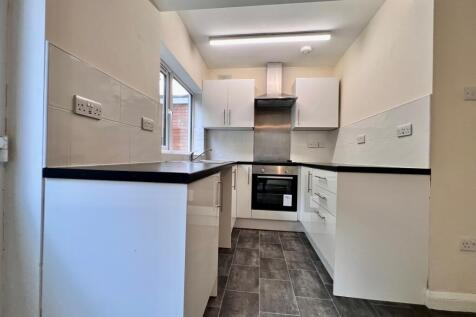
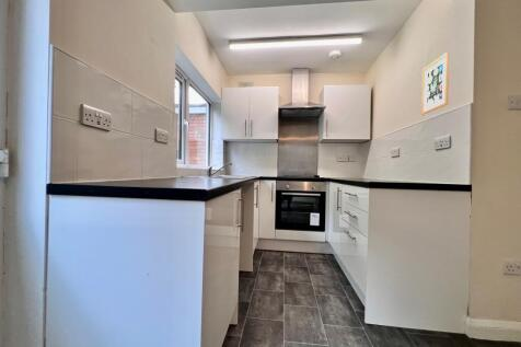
+ wall art [420,50,450,116]
